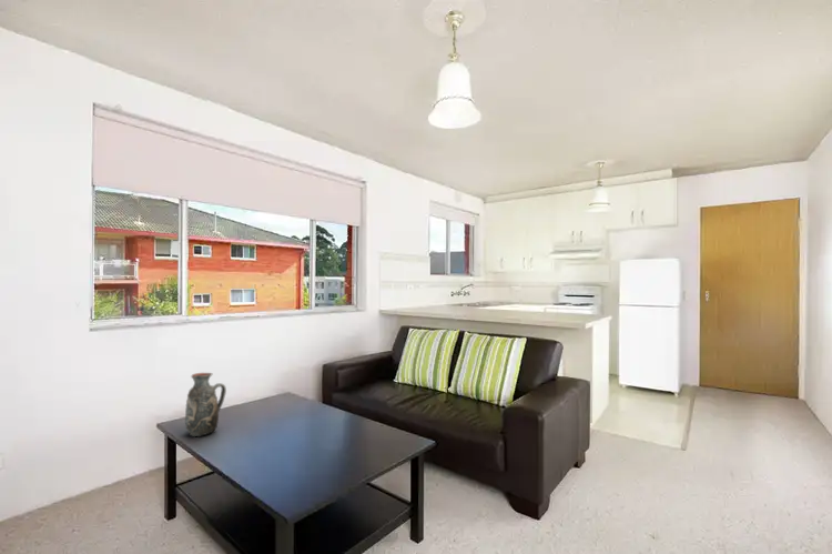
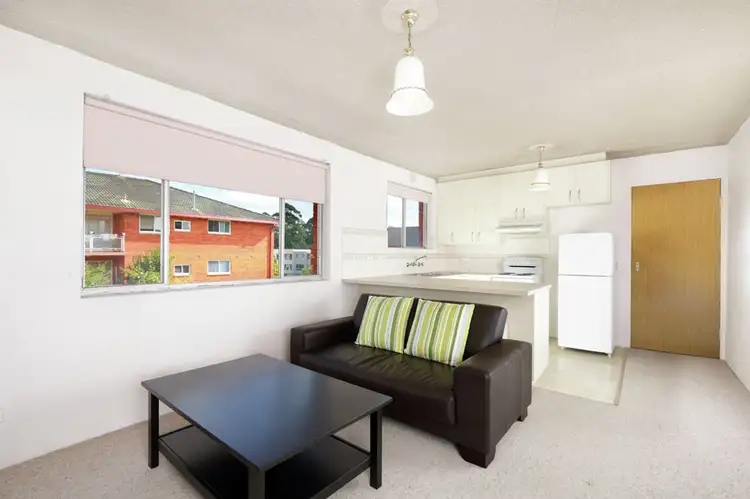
- decorative vase [183,372,227,437]
